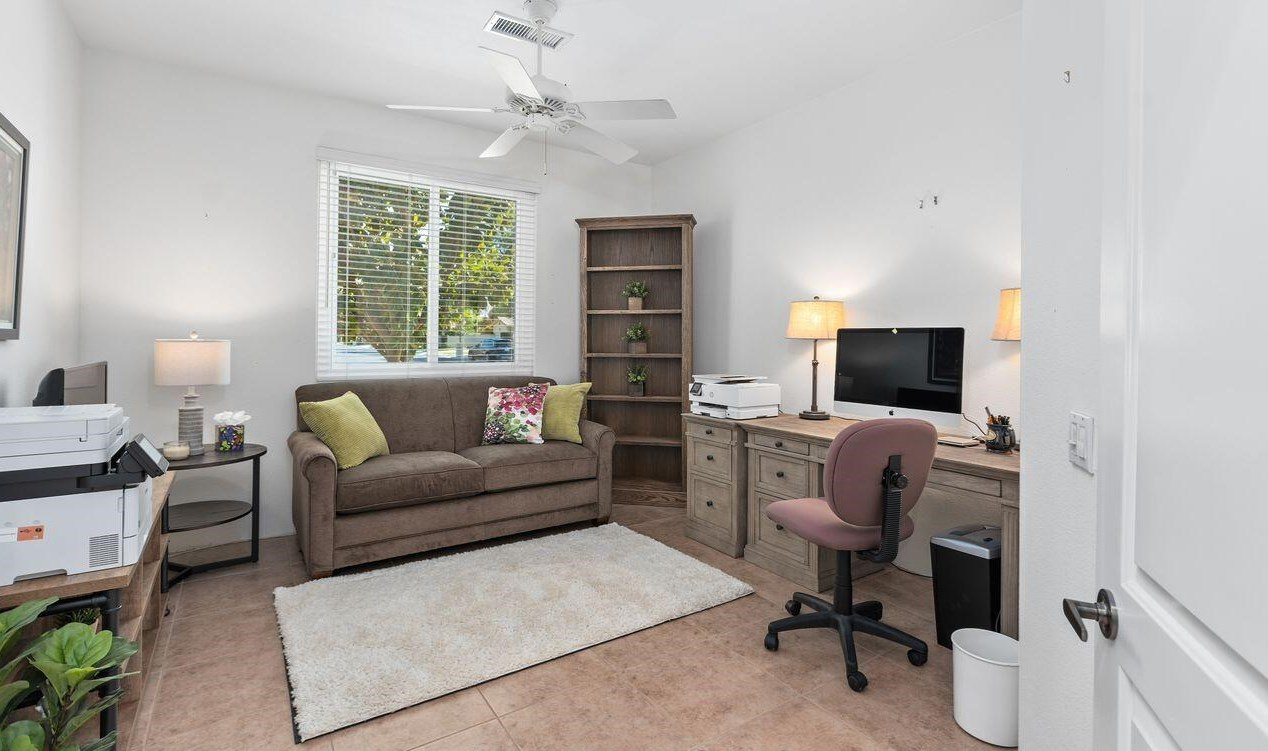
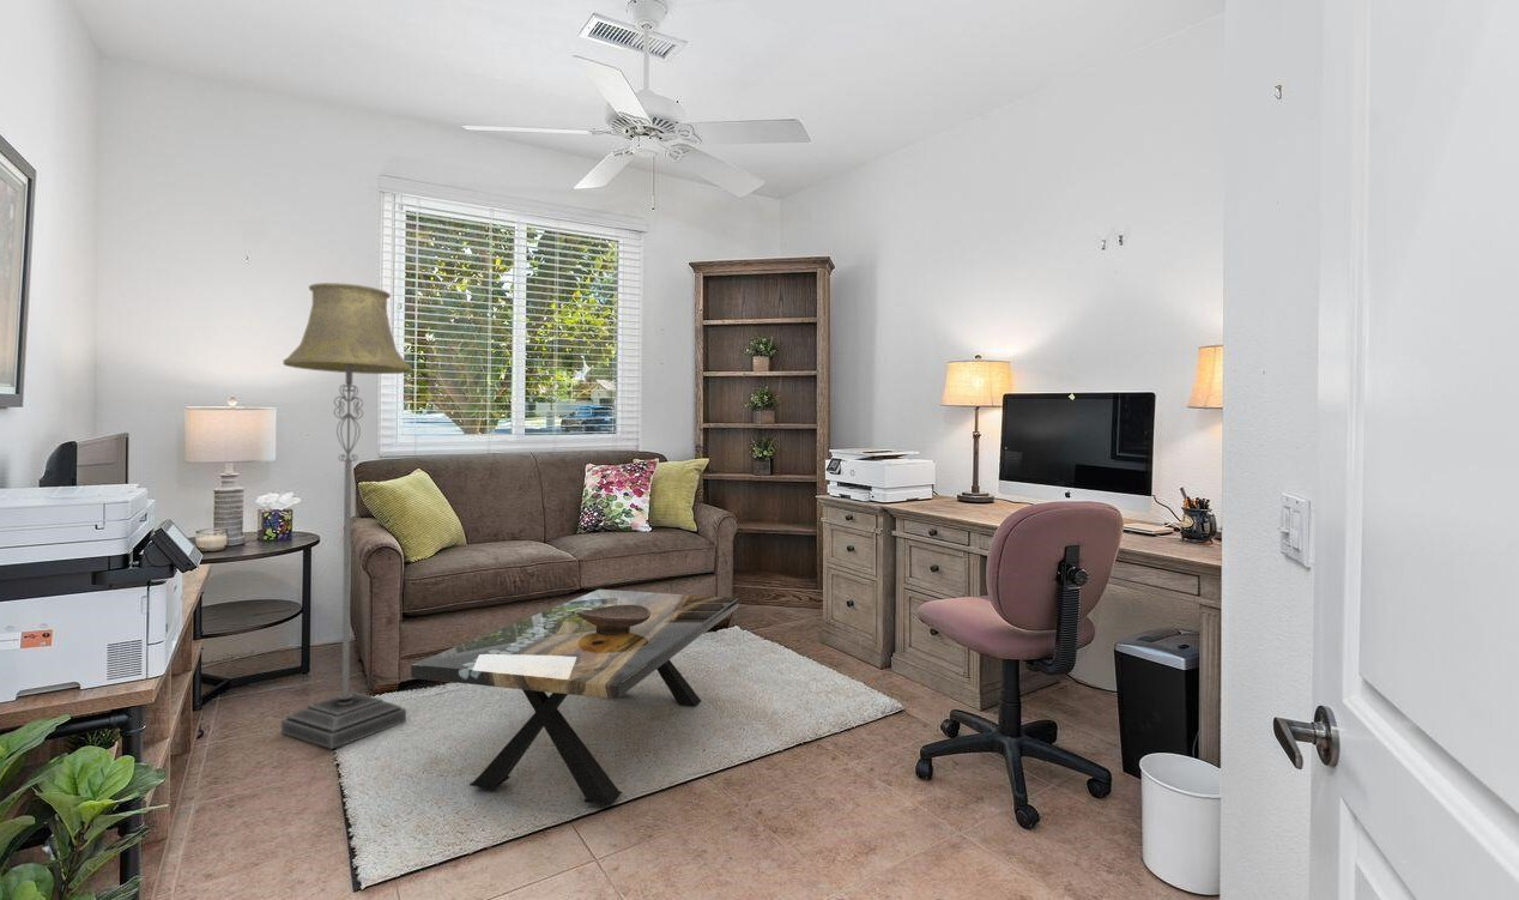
+ floor lamp [280,282,413,750]
+ decorative bowl [577,605,650,634]
+ coffee table [410,588,739,807]
